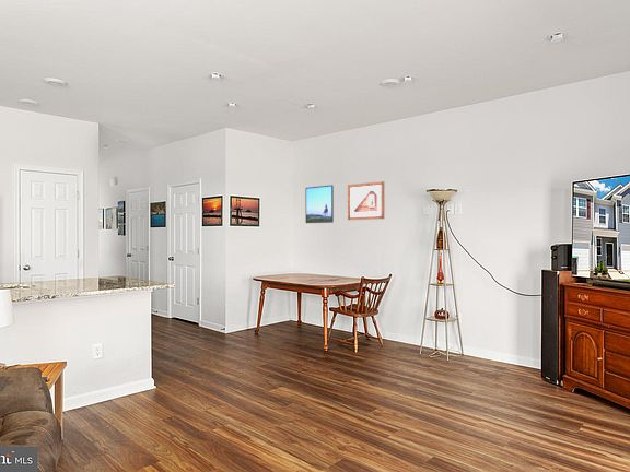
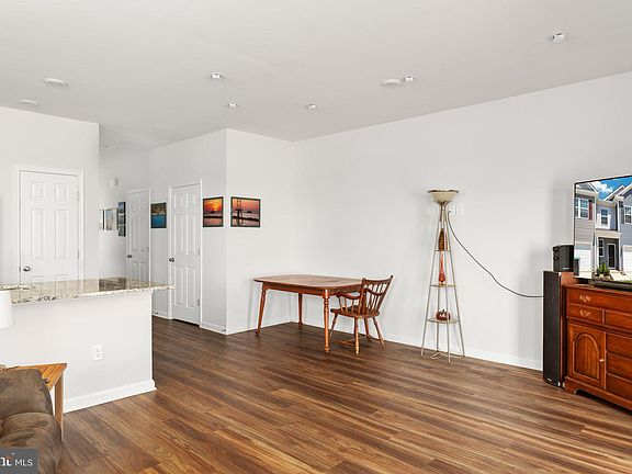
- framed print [304,184,335,224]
- picture frame [347,180,385,221]
